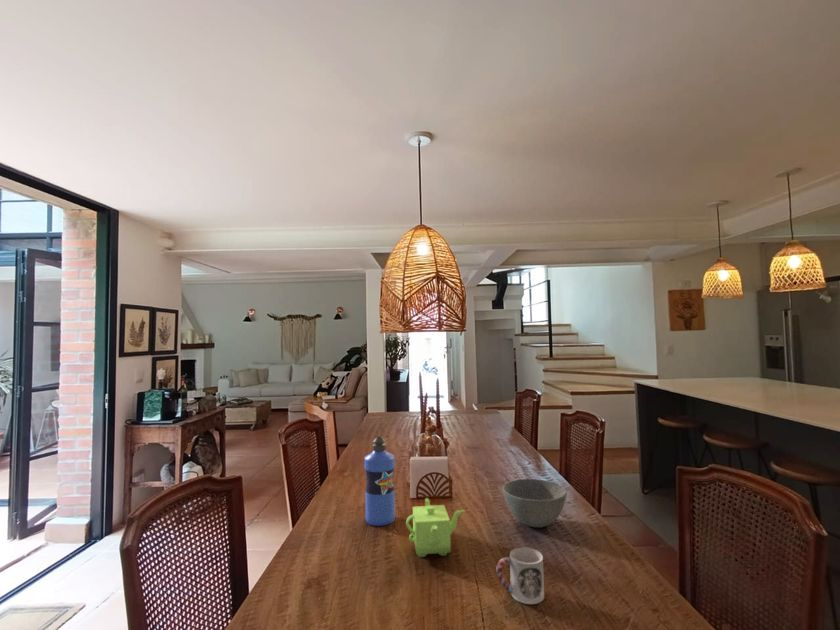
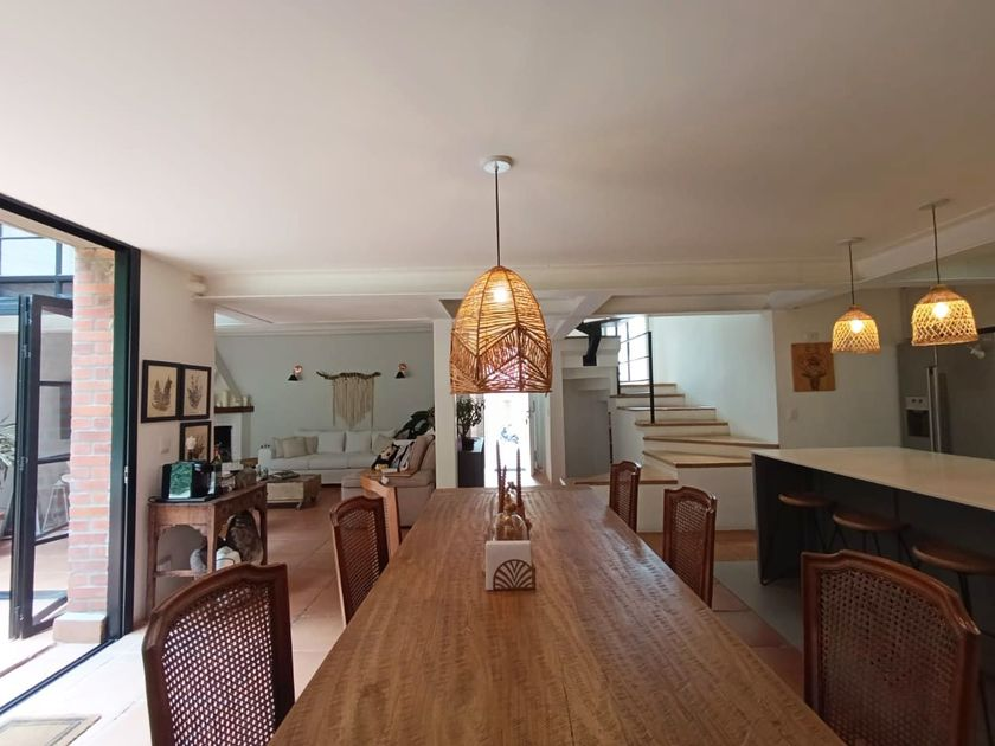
- water bottle [363,436,396,527]
- teapot [405,497,466,558]
- bowl [502,478,568,529]
- cup [495,547,545,605]
